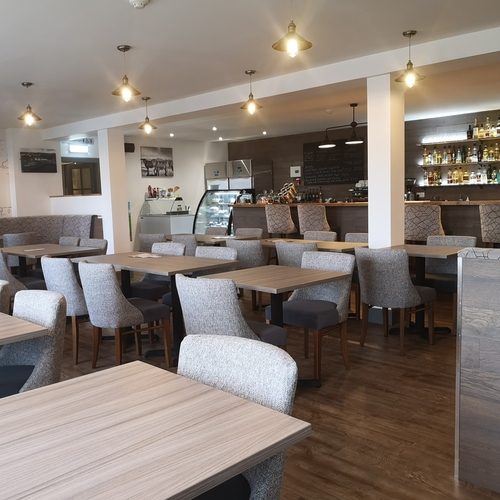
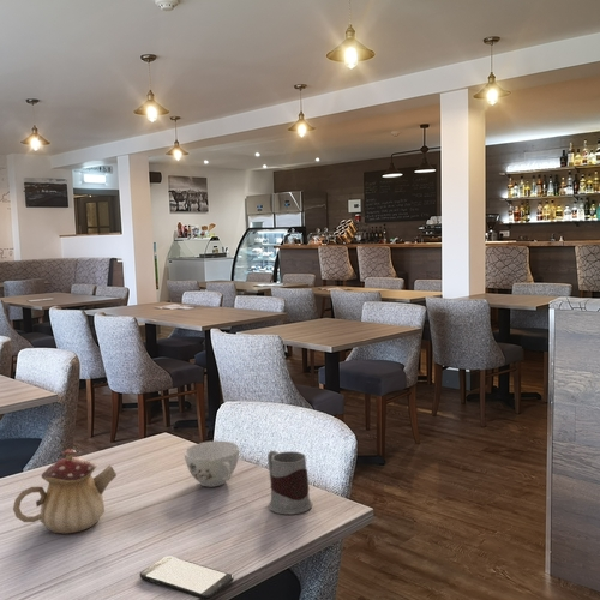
+ teapot [12,448,118,535]
+ teacup [182,439,240,488]
+ mug [266,450,313,516]
+ smartphone [138,554,235,600]
